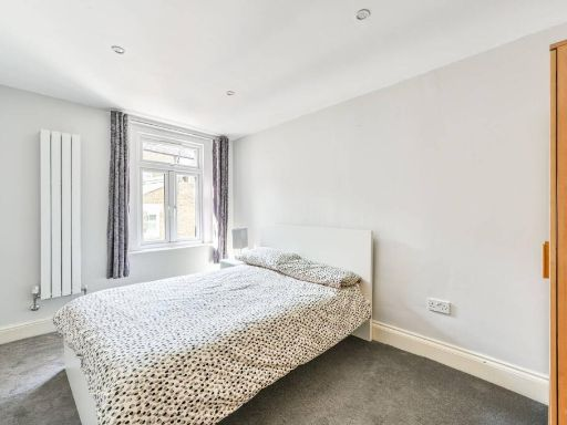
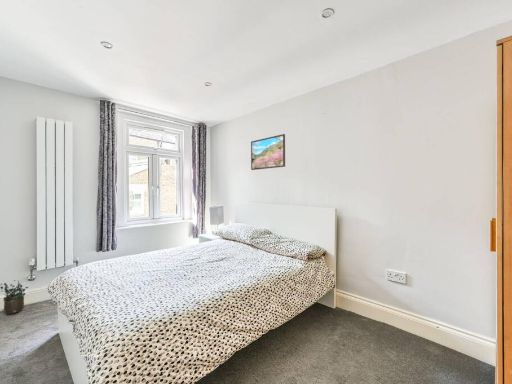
+ potted plant [0,279,29,315]
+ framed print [250,133,286,171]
